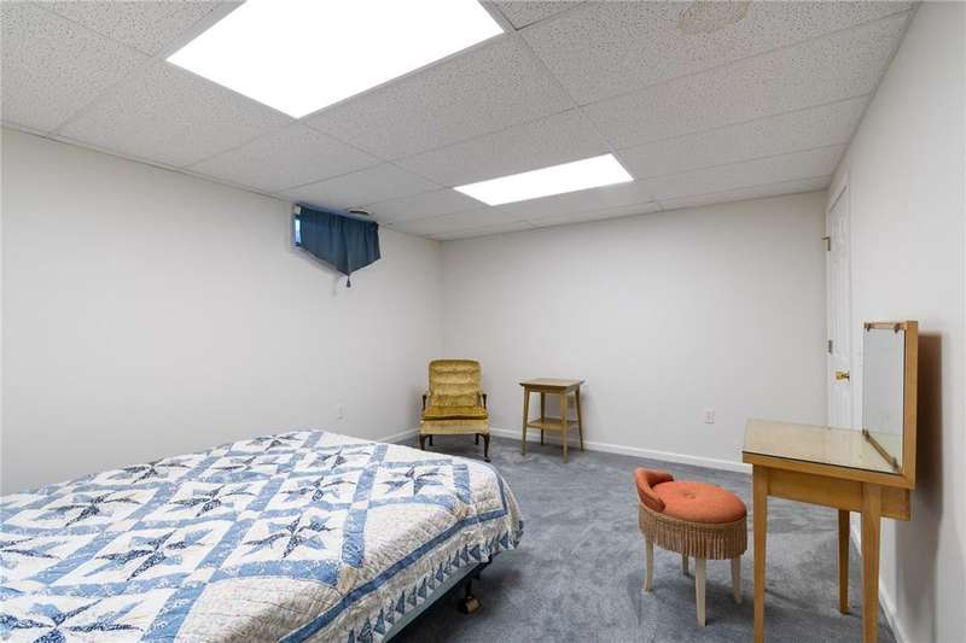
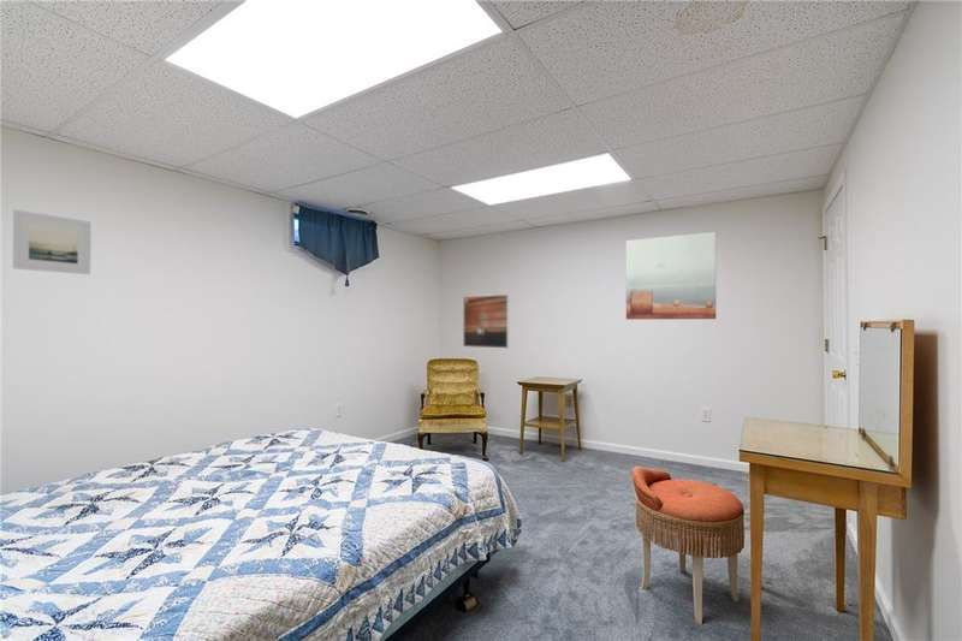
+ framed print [12,208,93,275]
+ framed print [462,293,510,350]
+ wall art [625,231,717,321]
